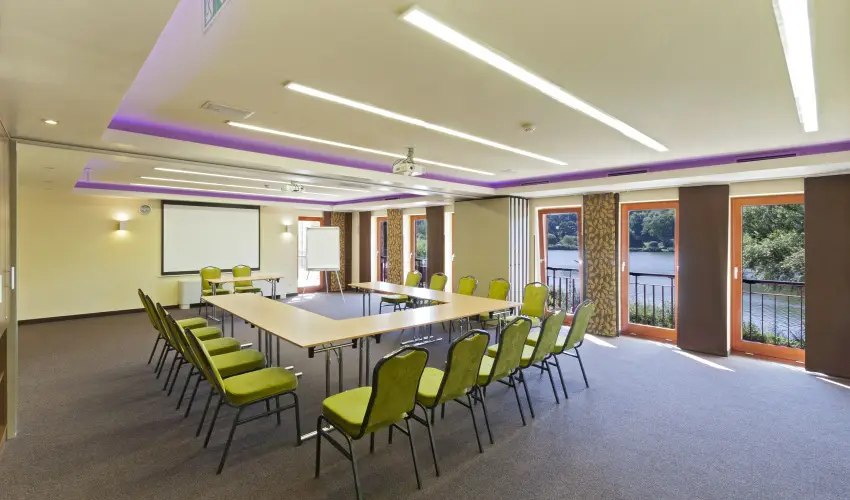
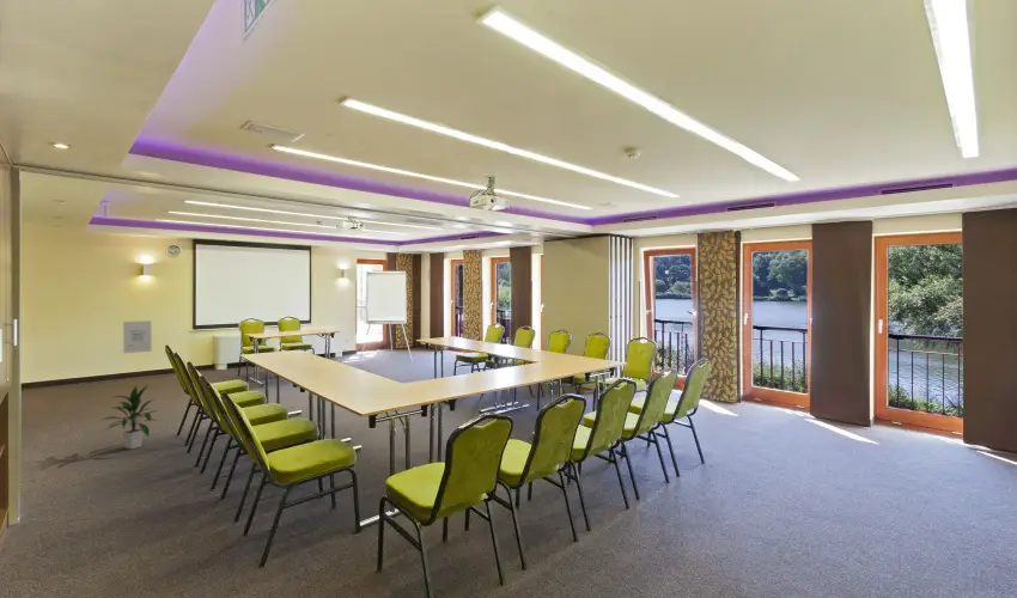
+ wall art [122,319,153,354]
+ indoor plant [102,384,162,450]
